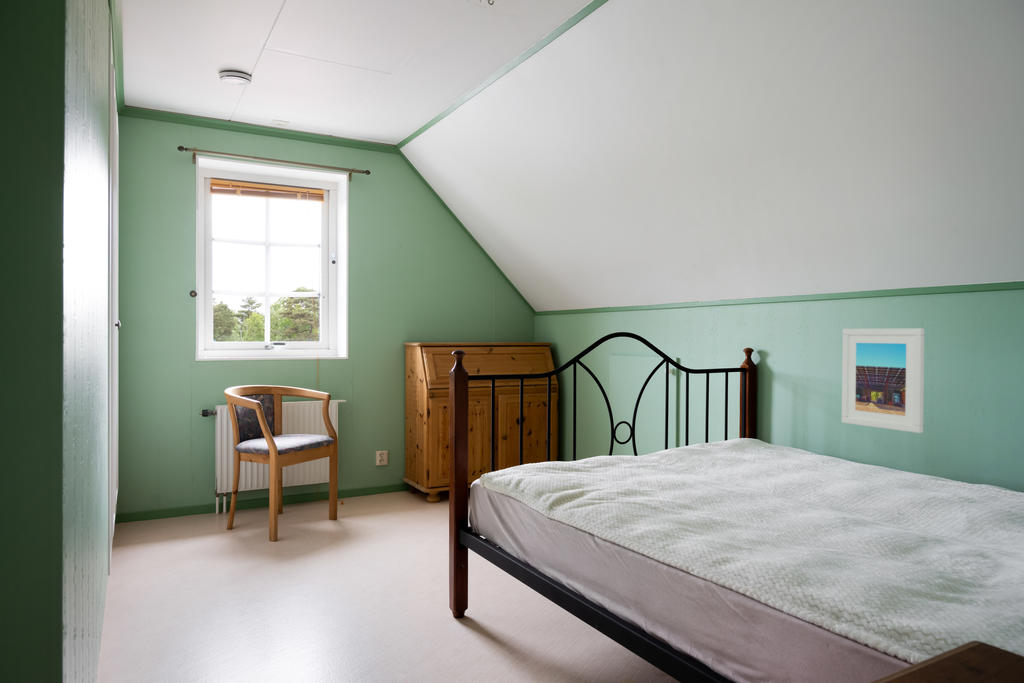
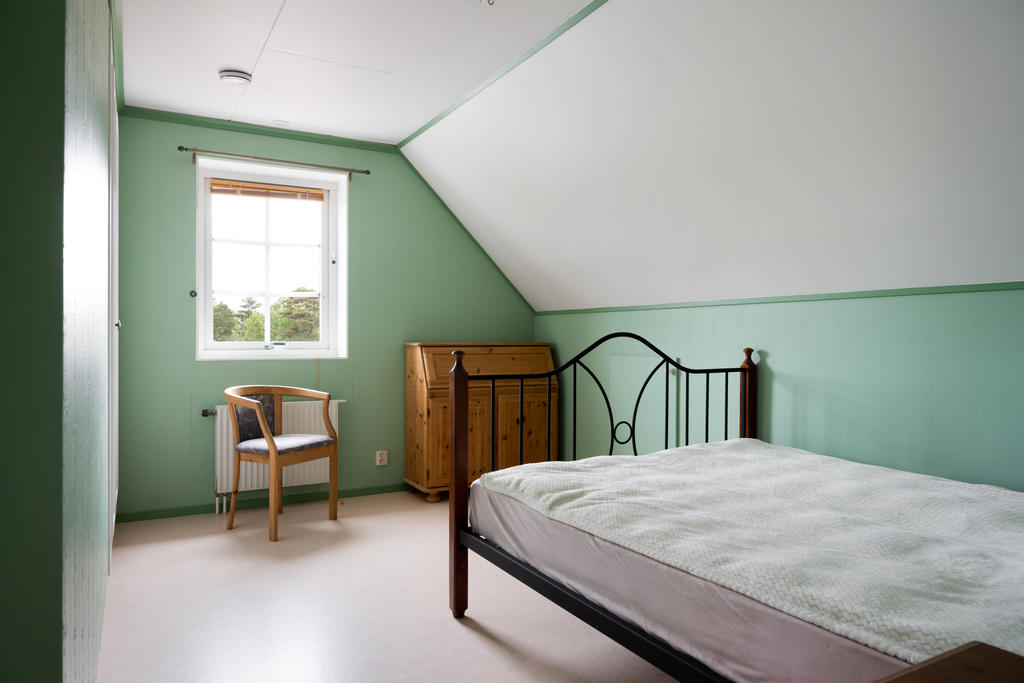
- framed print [841,327,925,434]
